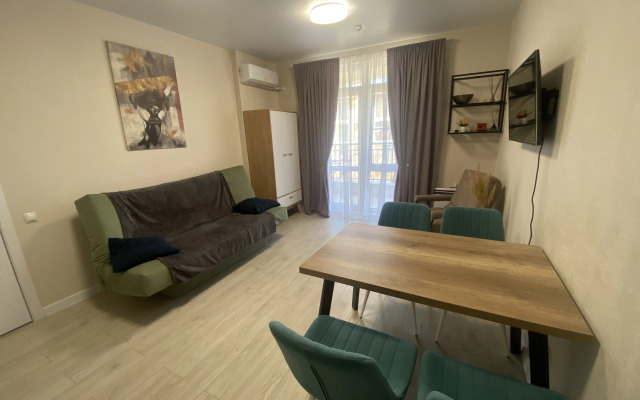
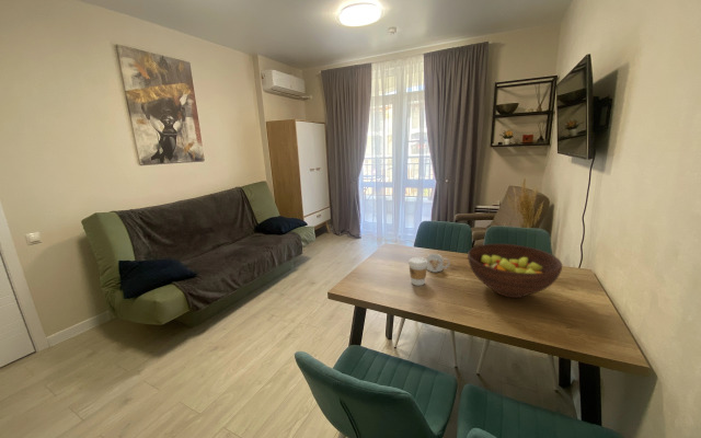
+ mug [426,253,451,273]
+ coffee cup [407,256,427,287]
+ fruit bowl [467,243,563,299]
